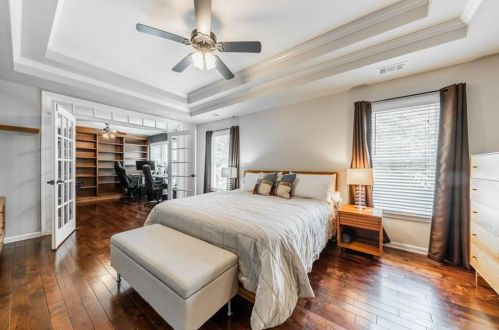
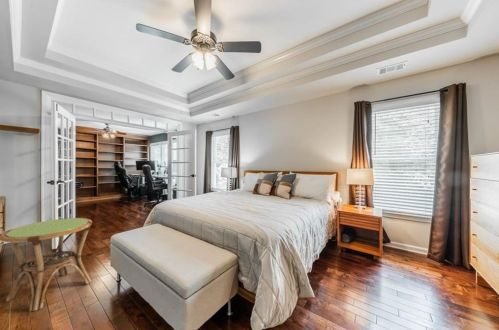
+ side table [0,217,93,312]
